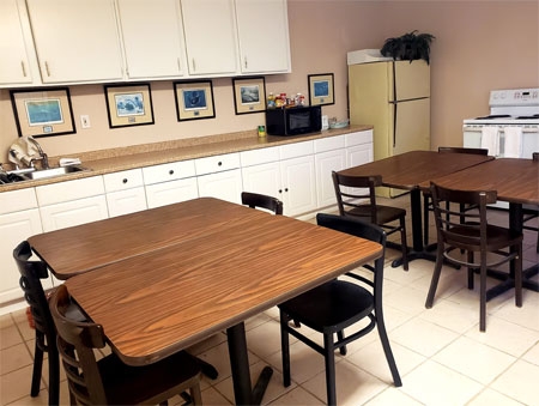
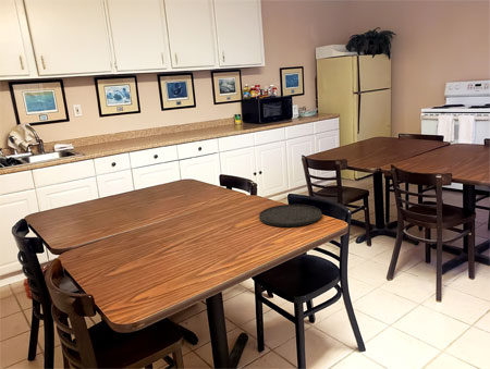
+ plate [258,204,322,227]
